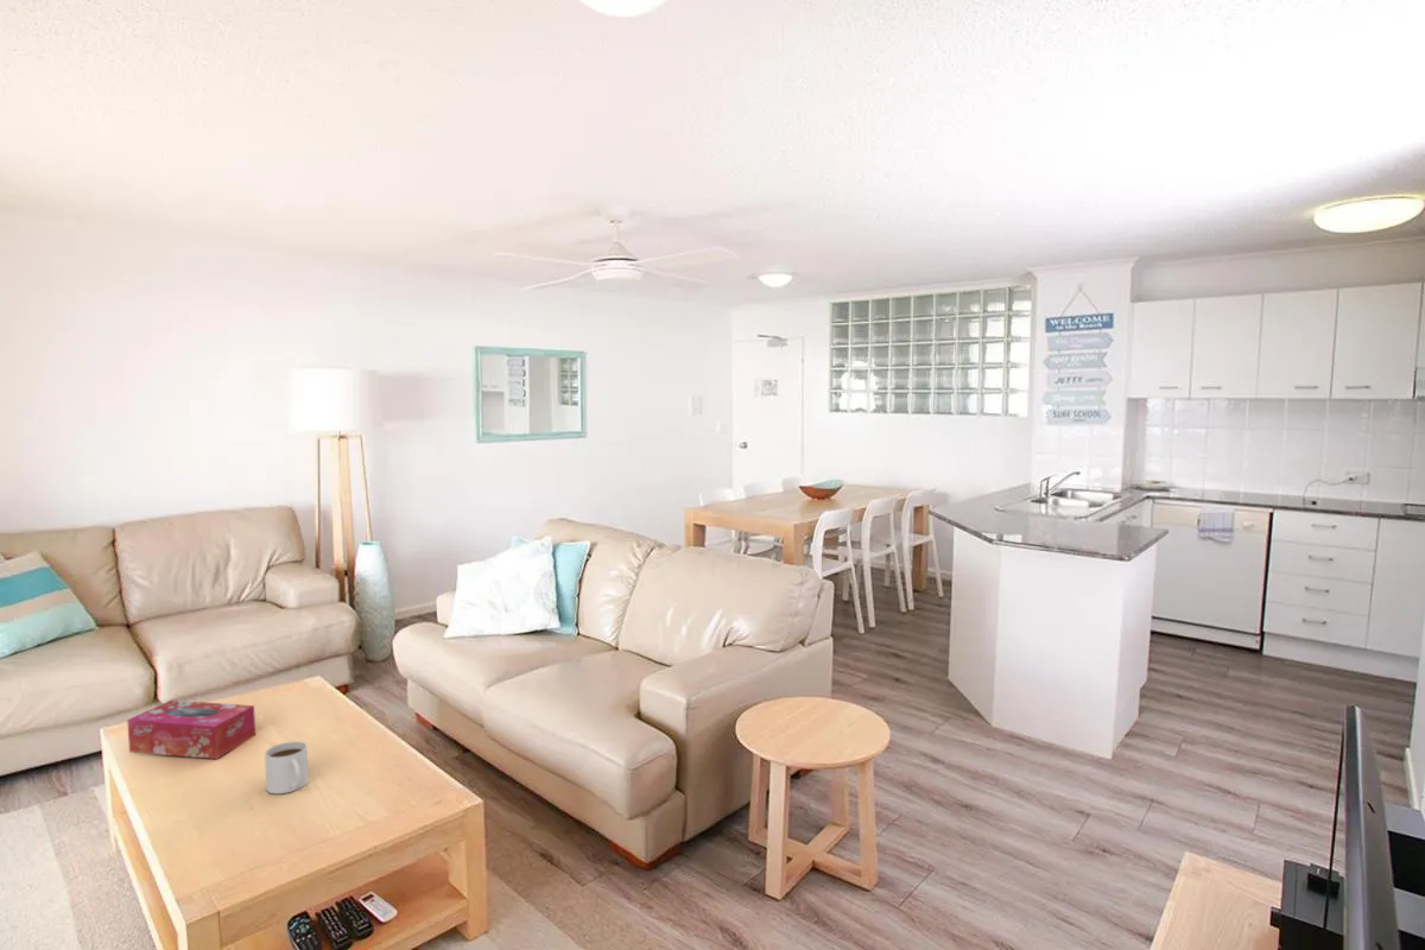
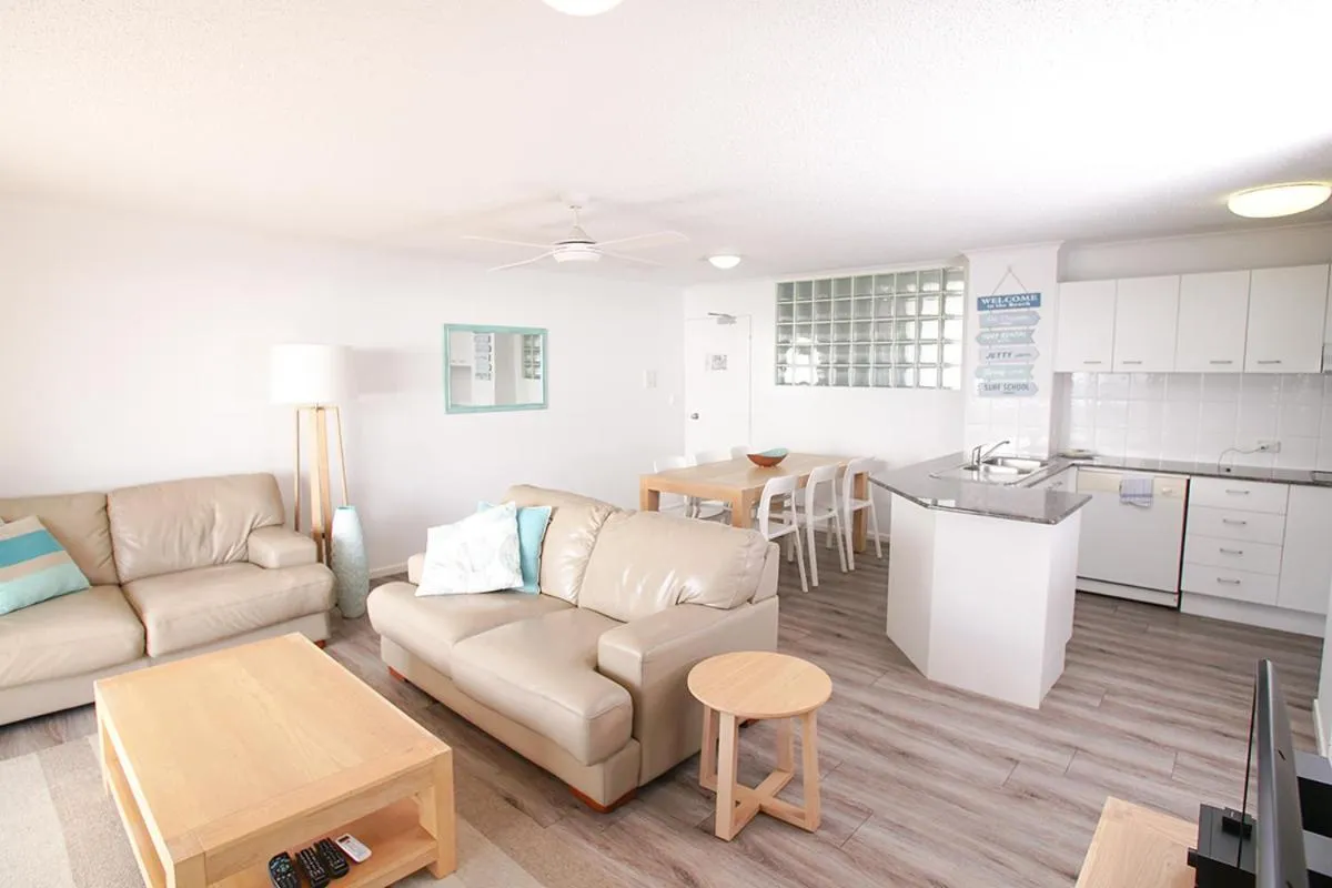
- tissue box [126,699,256,760]
- mug [264,740,310,794]
